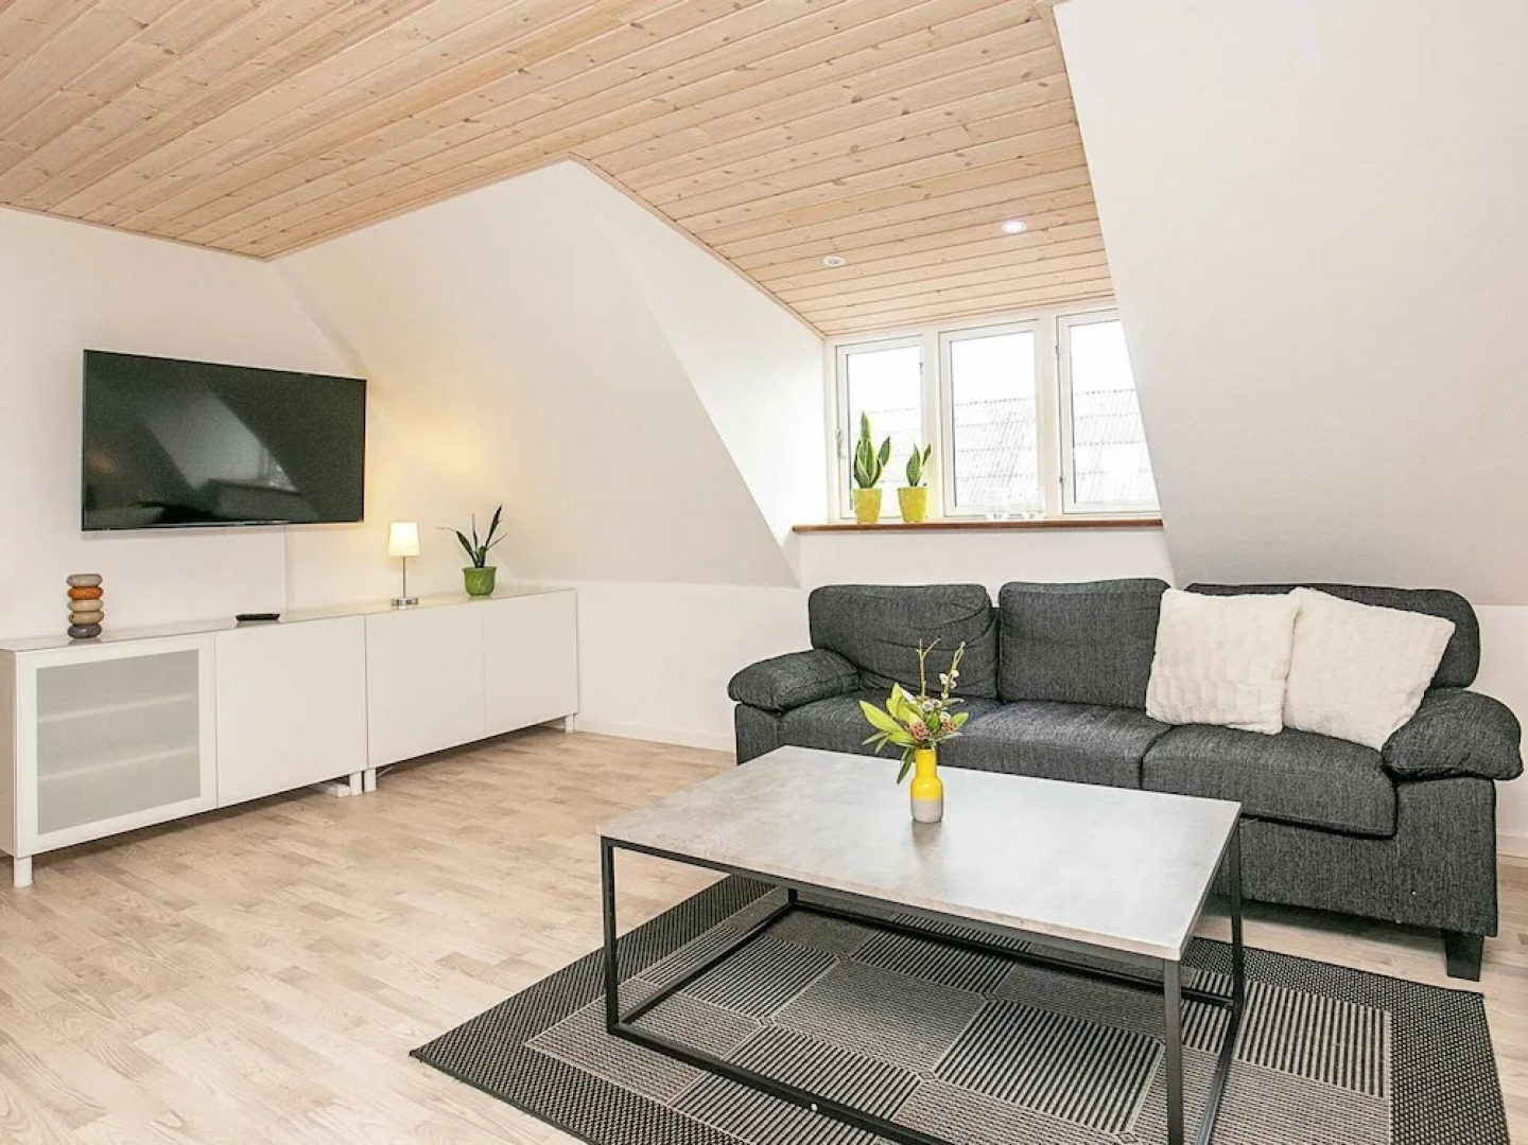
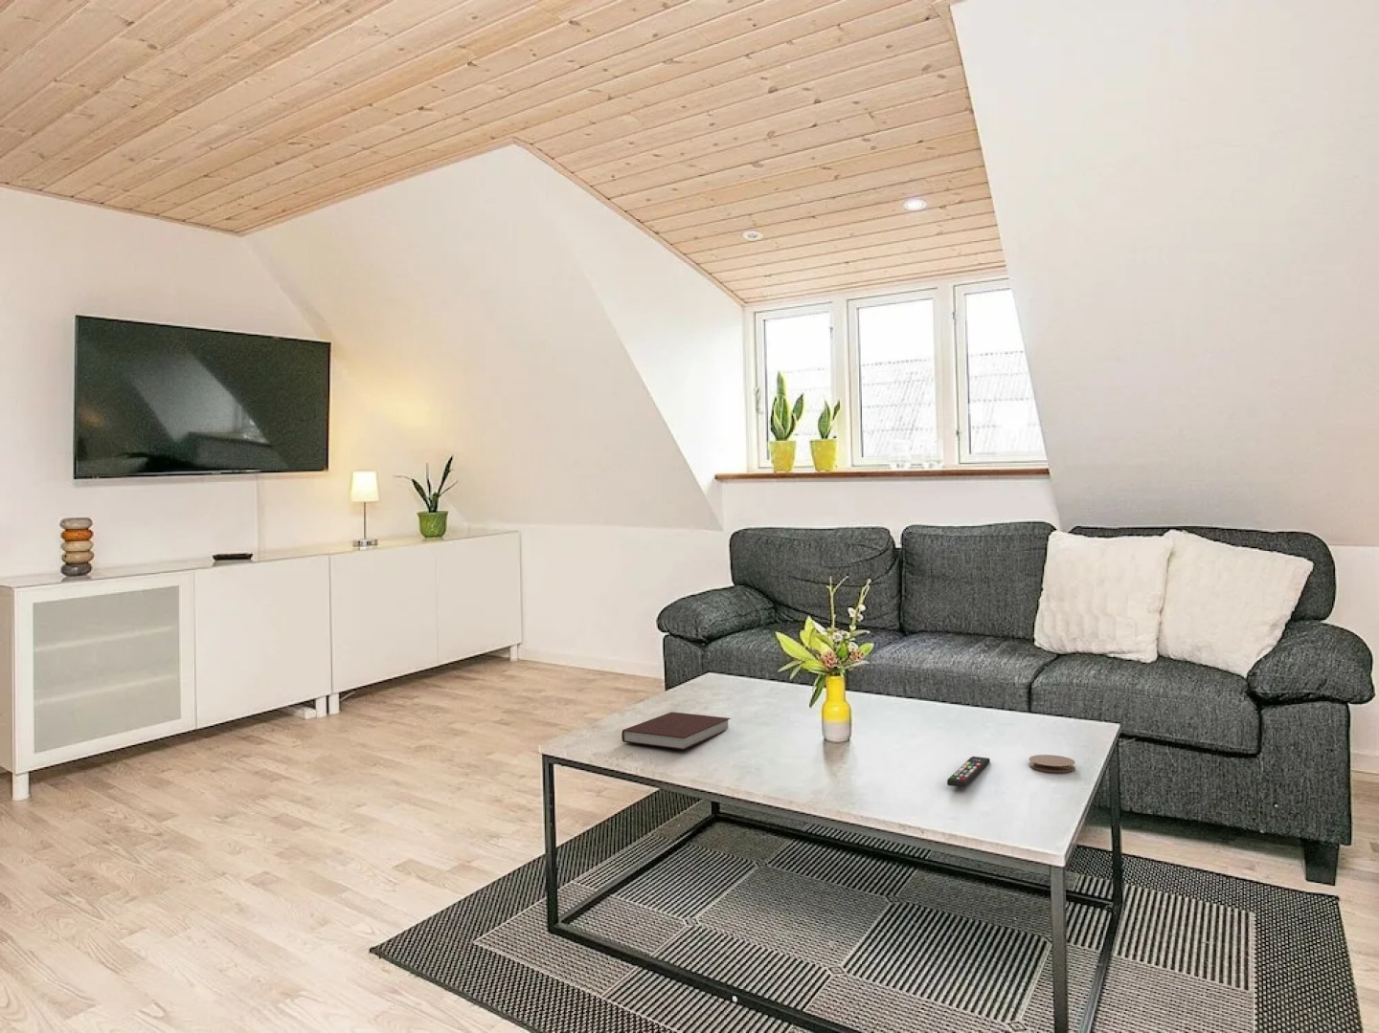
+ remote control [946,755,991,788]
+ notebook [620,711,732,751]
+ coaster [1028,754,1076,773]
